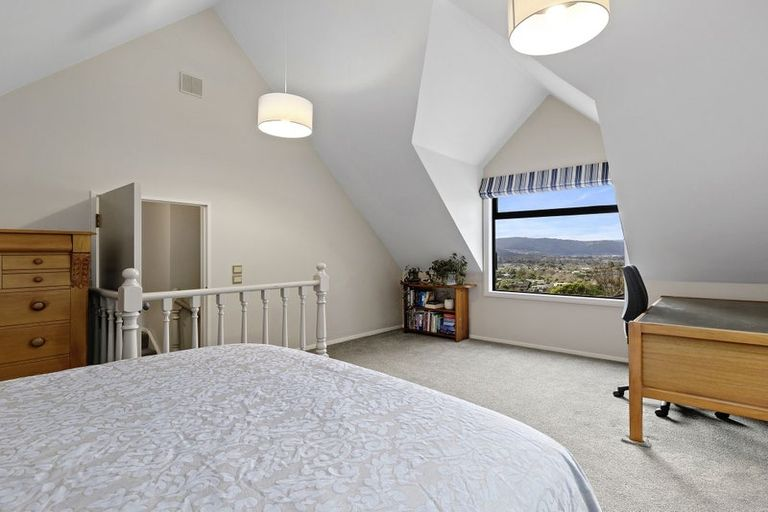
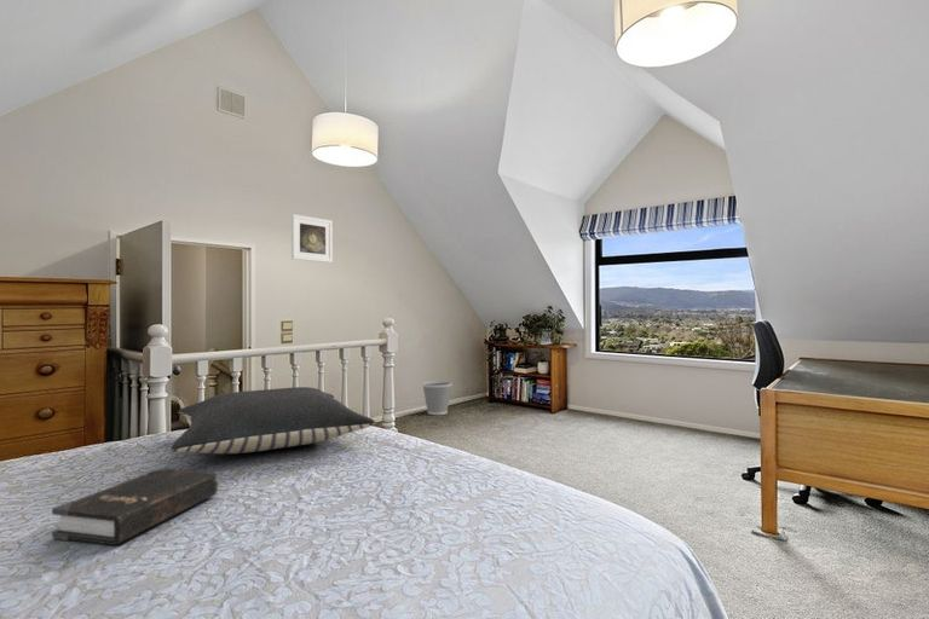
+ hardback book [51,467,219,546]
+ wastebasket [421,380,454,416]
+ pillow [169,386,376,455]
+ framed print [290,213,334,264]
